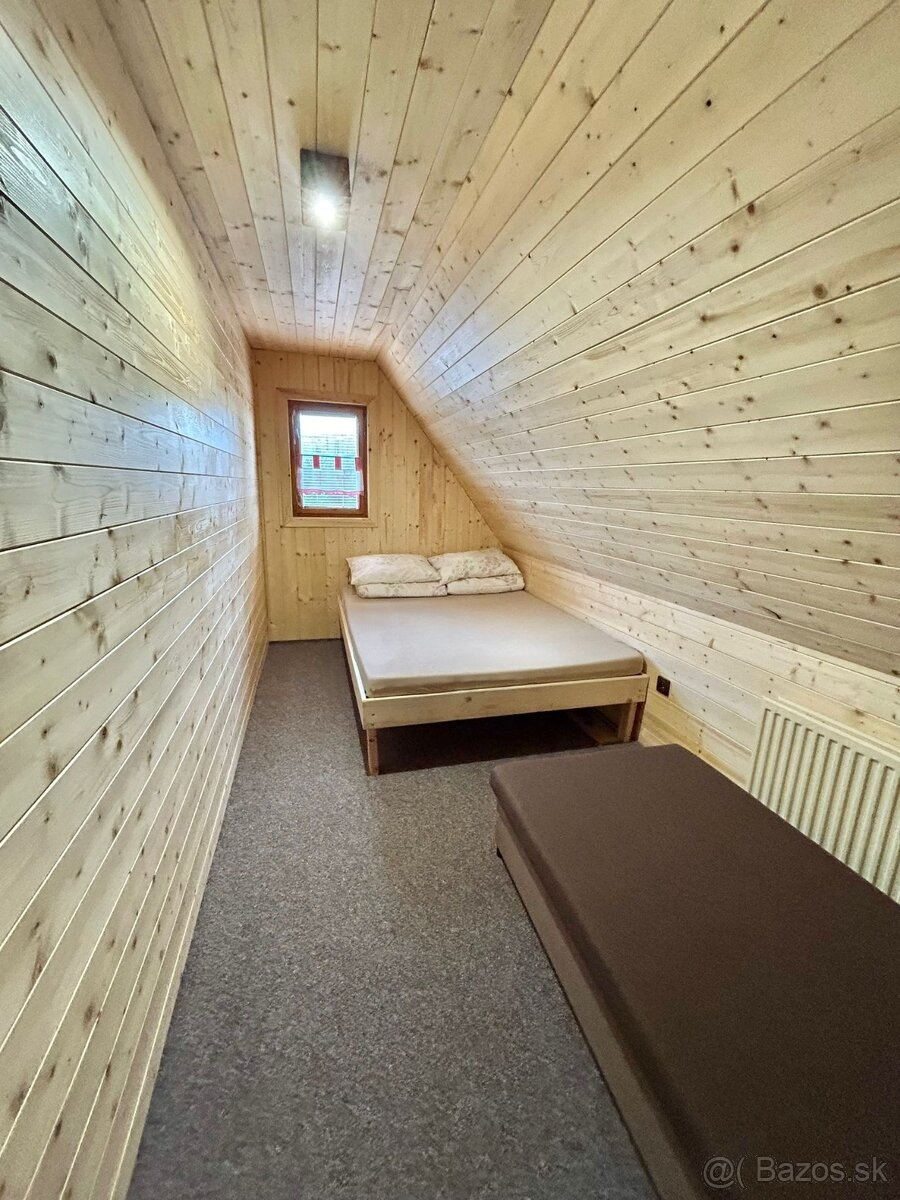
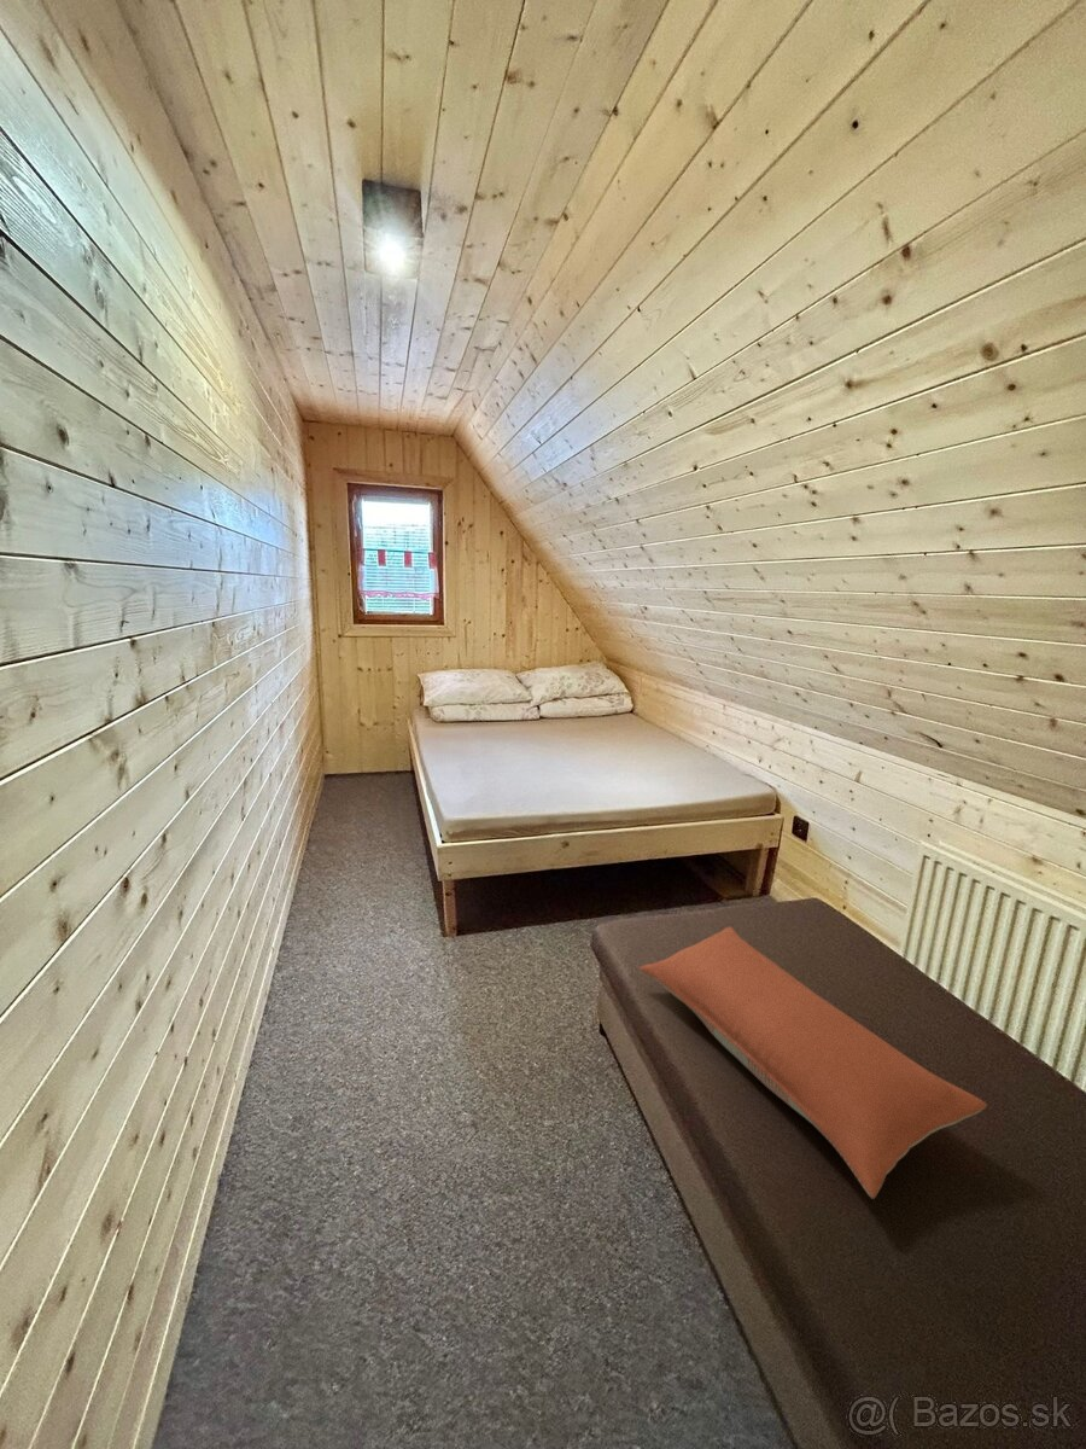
+ pillow [638,925,988,1200]
